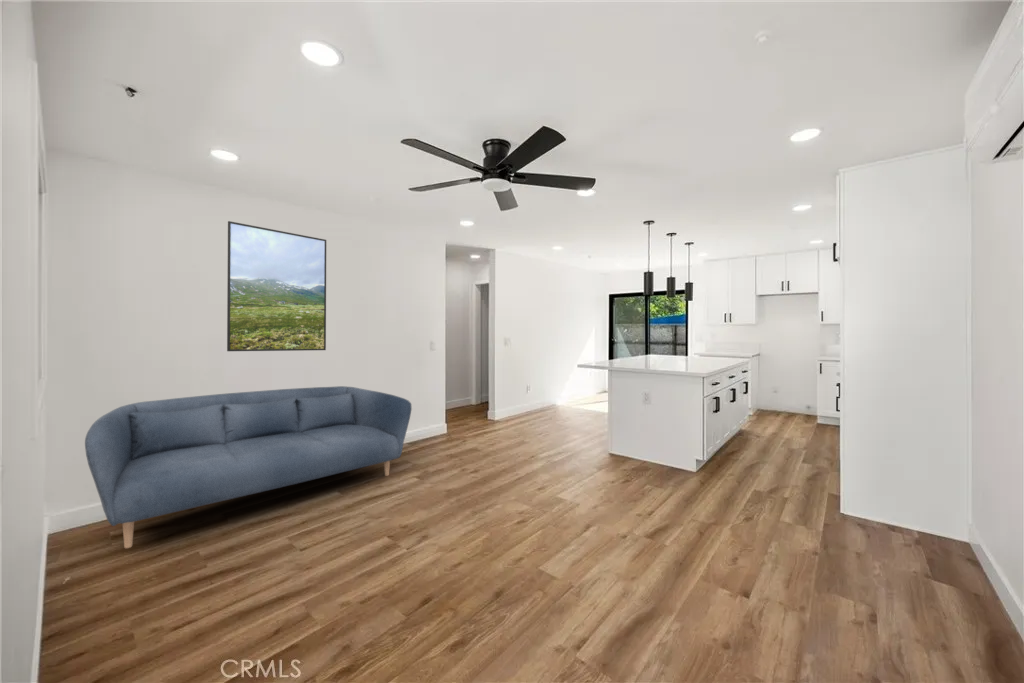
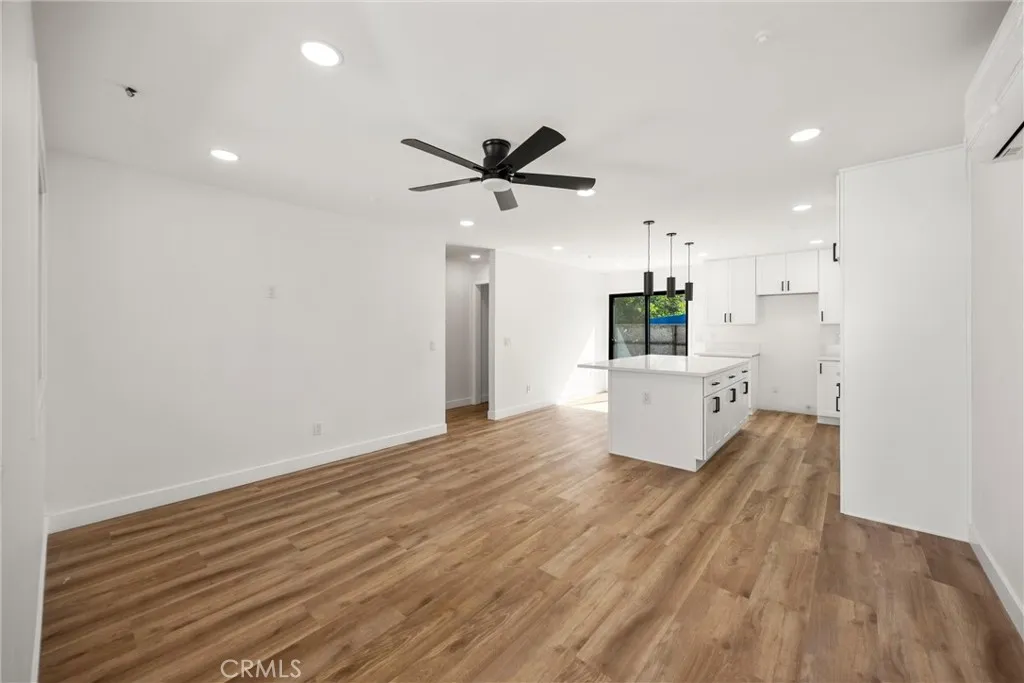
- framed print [226,220,327,352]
- sofa [84,385,413,549]
